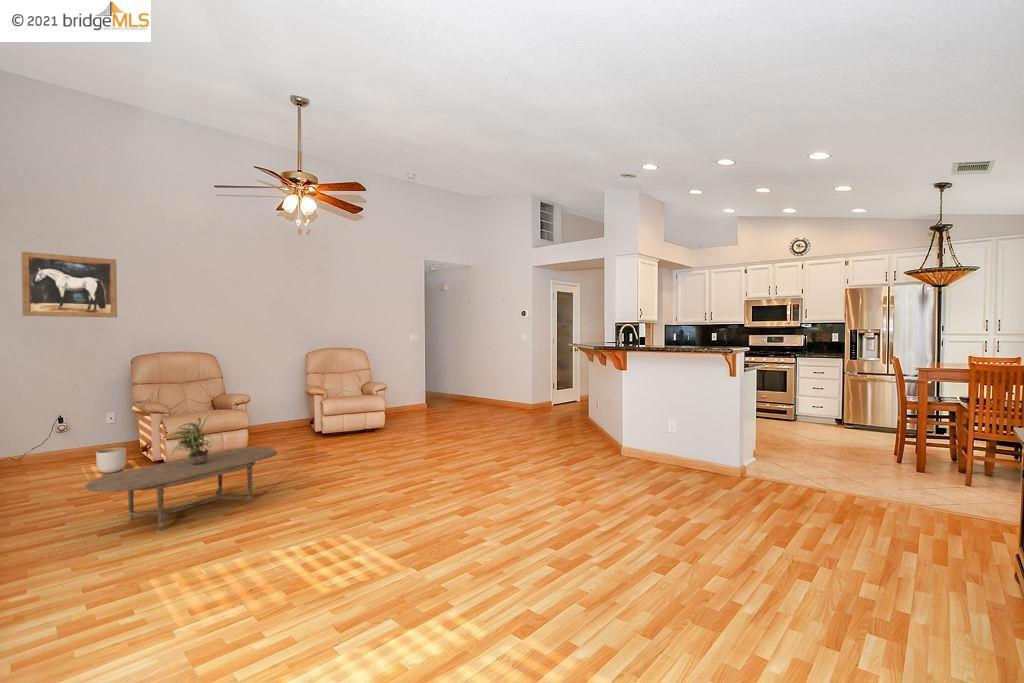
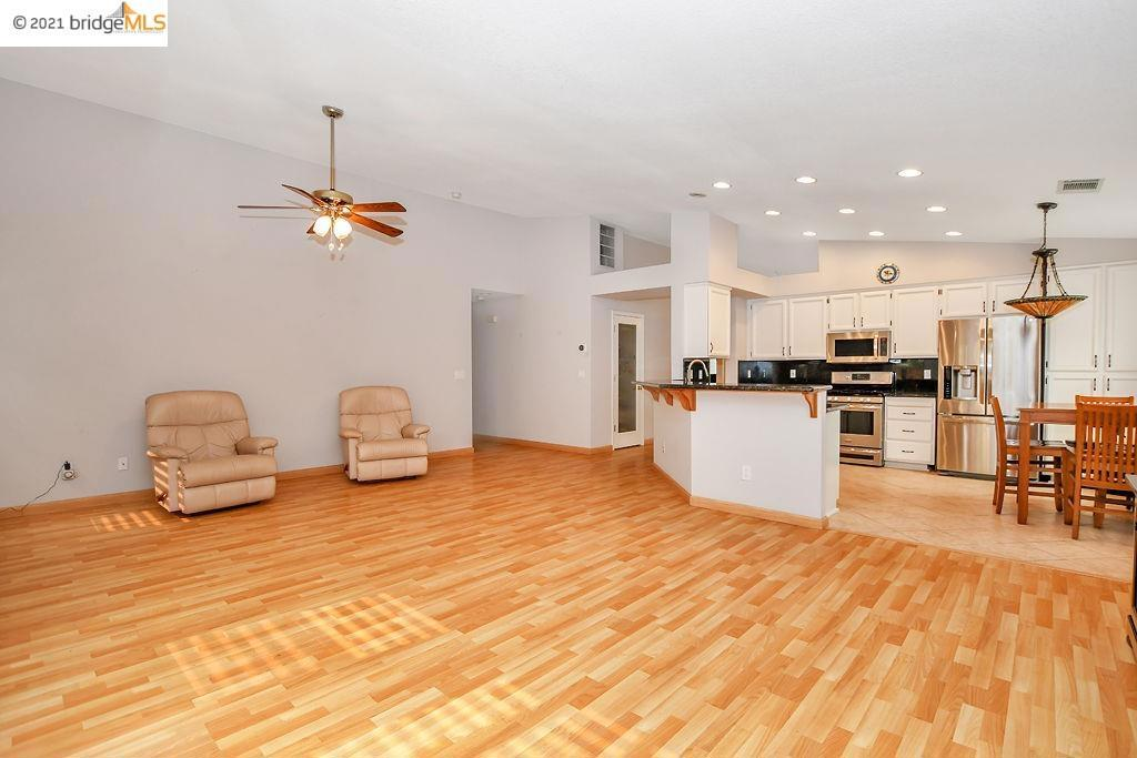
- coffee table [84,446,278,532]
- planter [95,447,127,474]
- wall art [20,251,118,318]
- potted plant [168,413,217,464]
